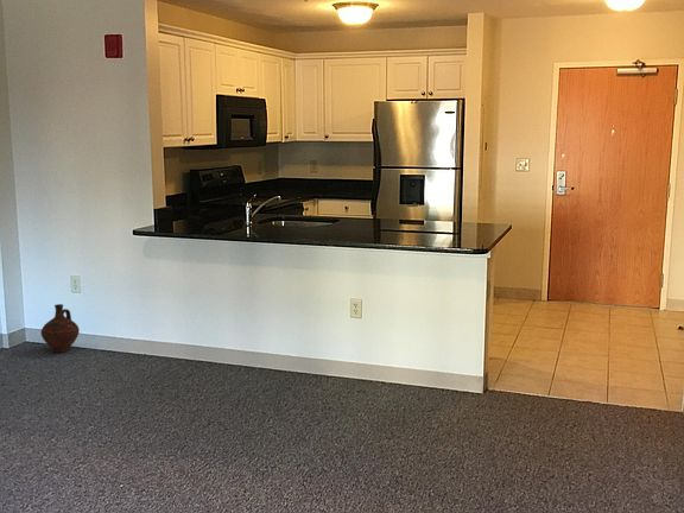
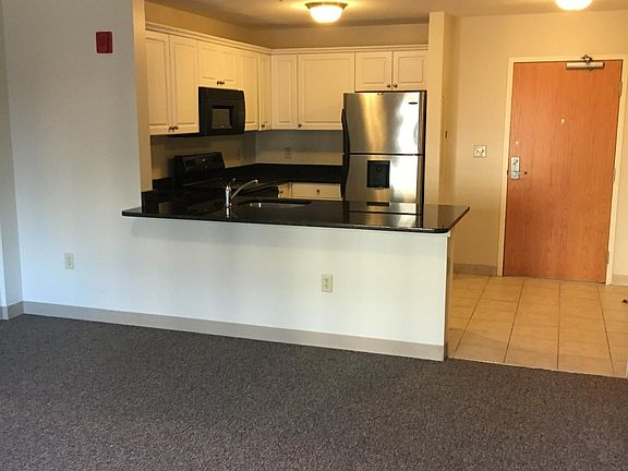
- ceramic jug [40,303,81,354]
